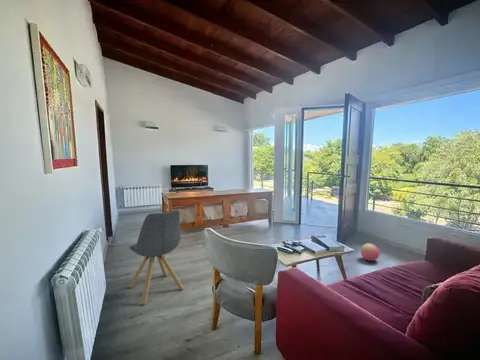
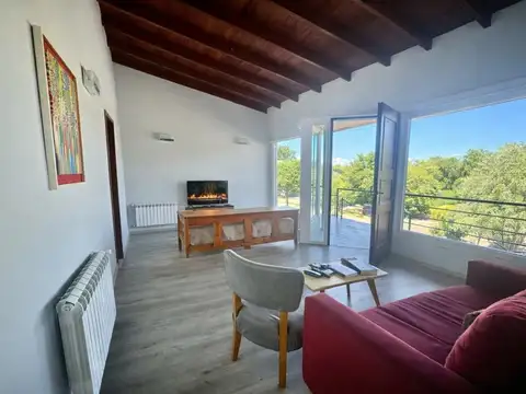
- ball [359,242,381,262]
- bar stool [128,209,185,306]
